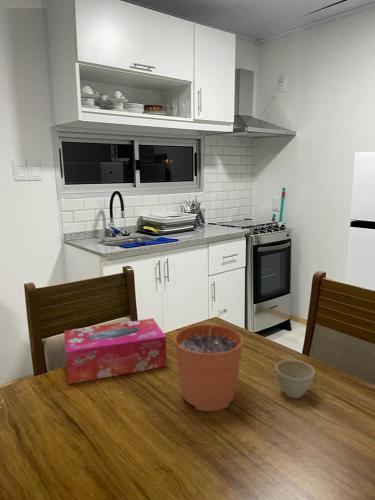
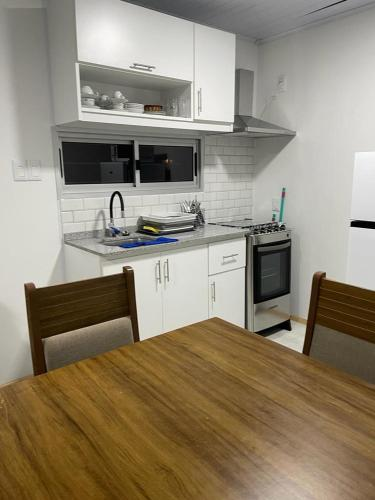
- flower pot [275,359,316,399]
- plant pot [173,308,244,413]
- tissue box [63,317,167,385]
